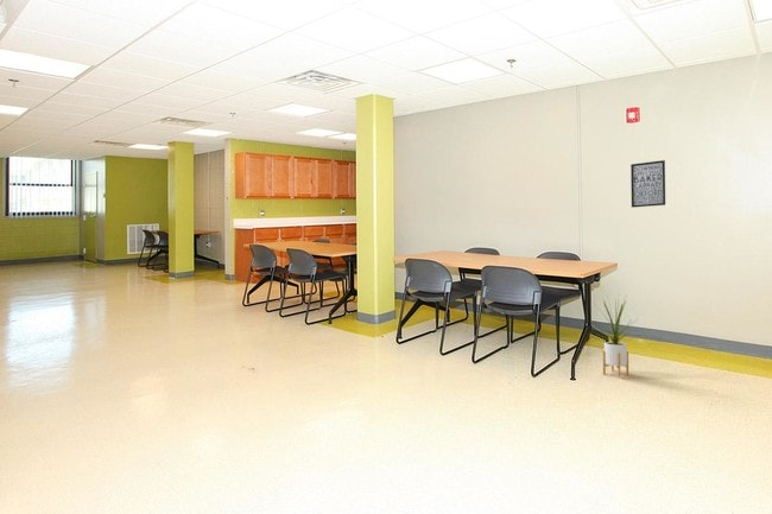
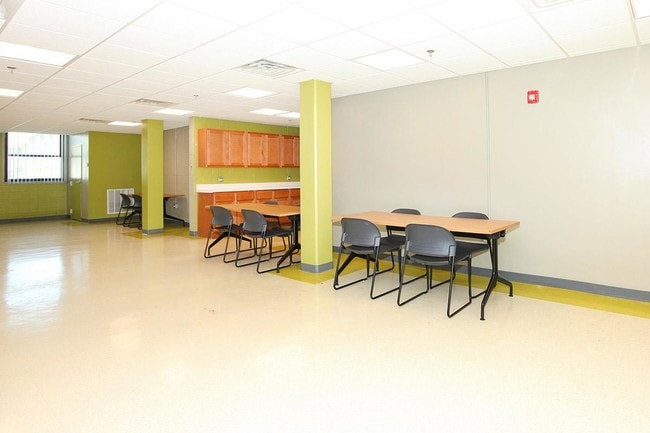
- wall art [629,159,666,209]
- house plant [593,293,637,377]
